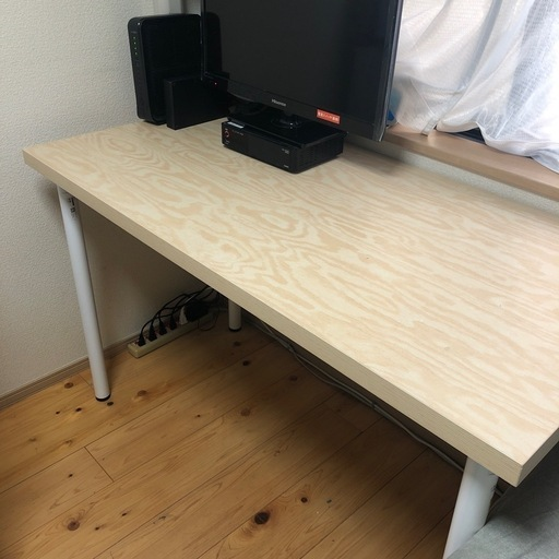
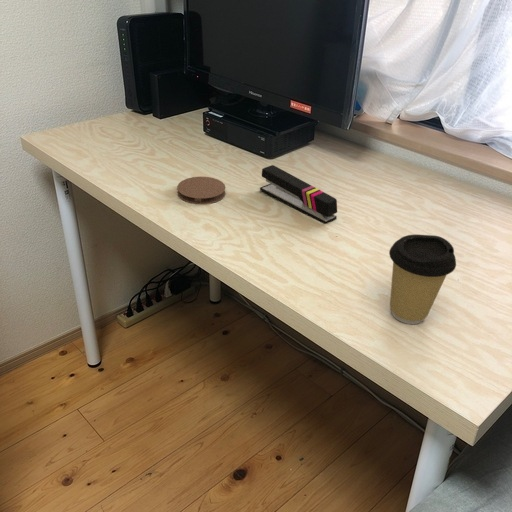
+ coaster [176,176,227,205]
+ coffee cup [388,233,457,325]
+ stapler [259,164,338,225]
